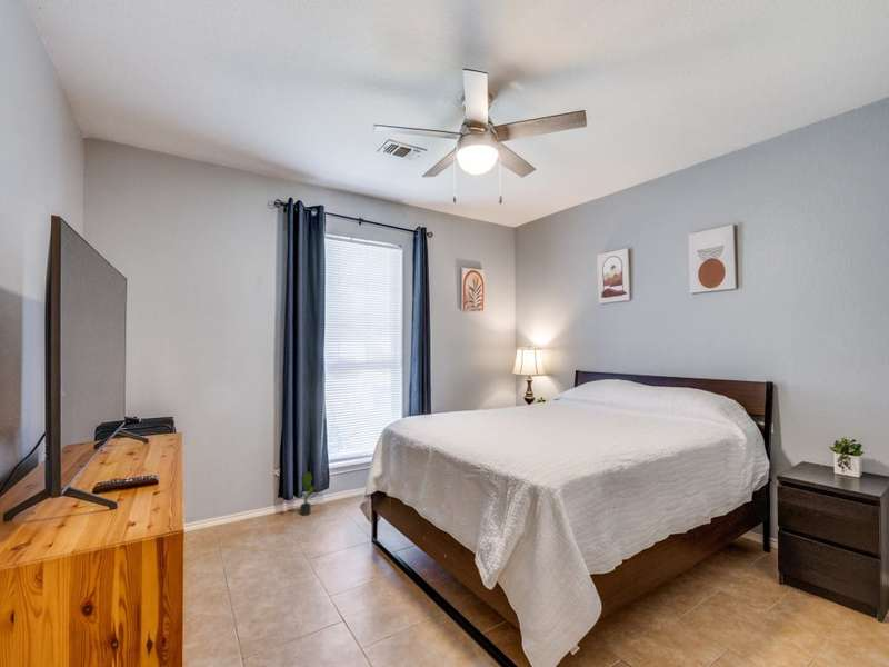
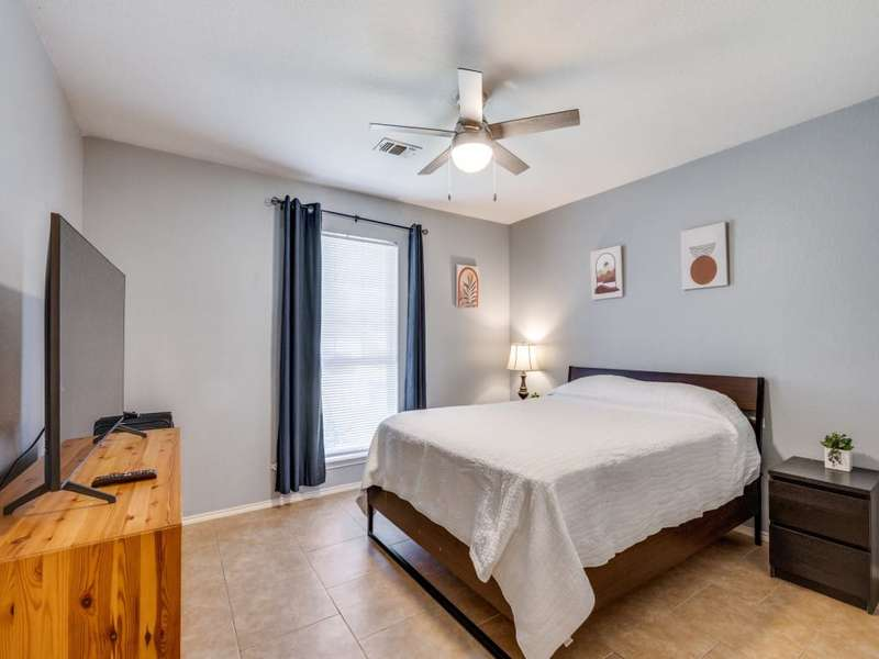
- potted plant [293,470,321,517]
